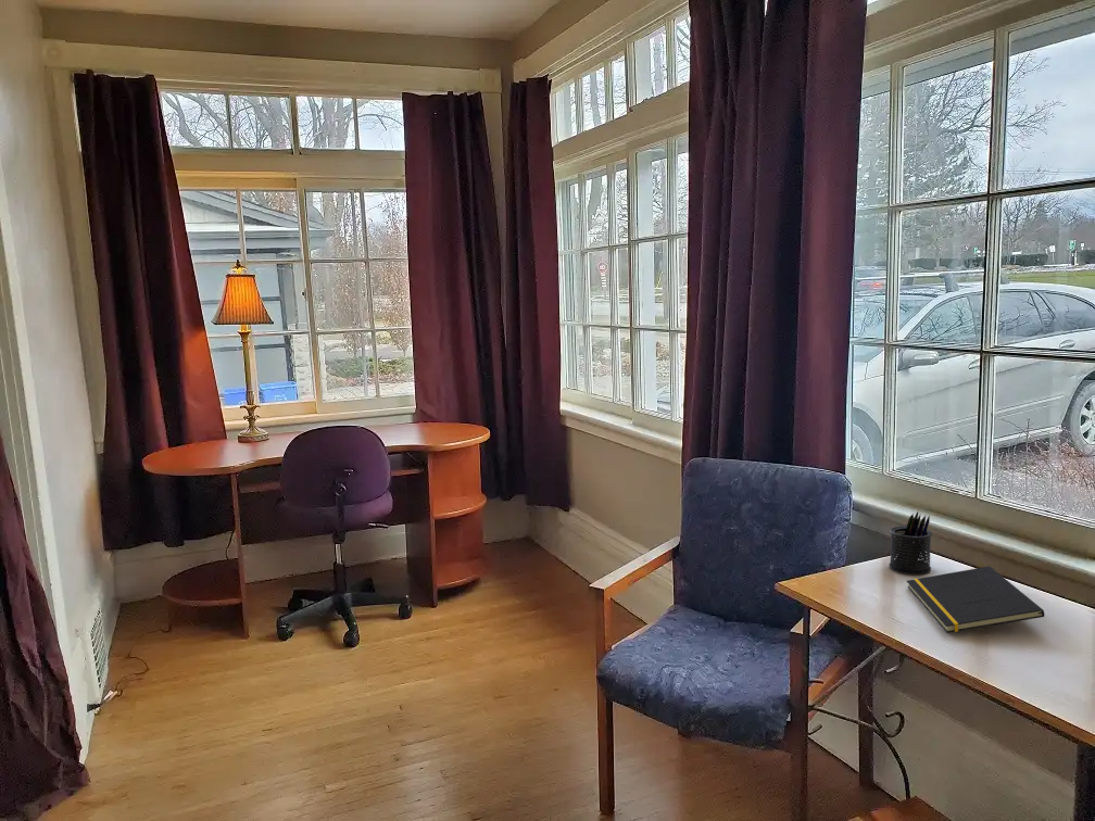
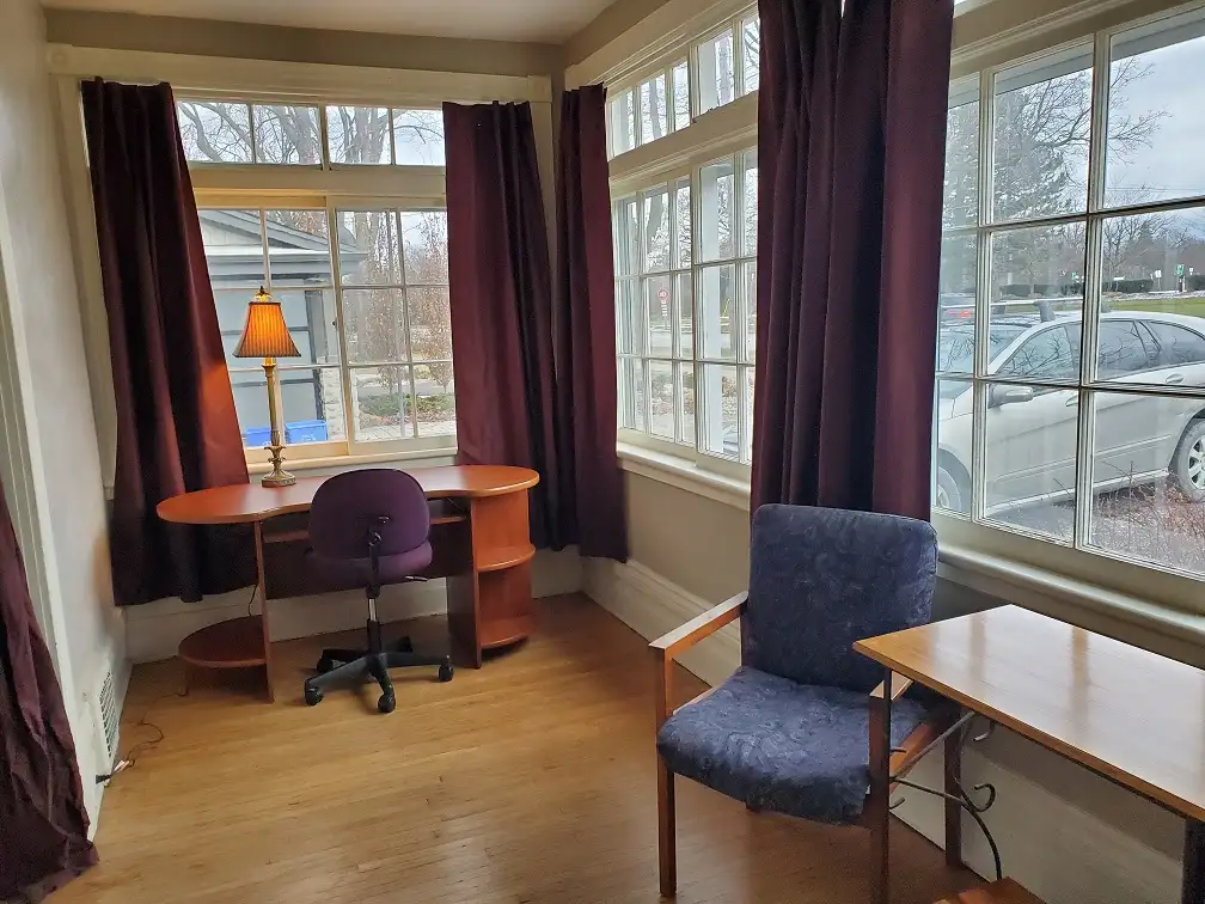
- pen holder [888,510,933,576]
- notepad [906,565,1045,634]
